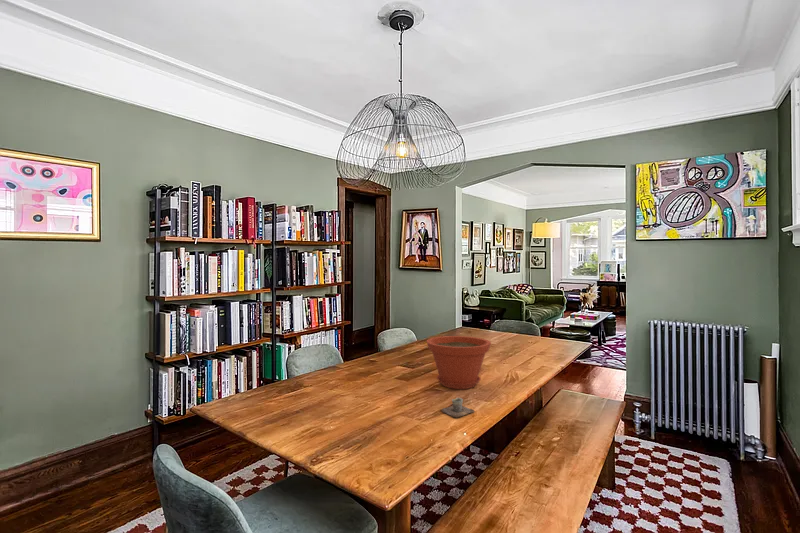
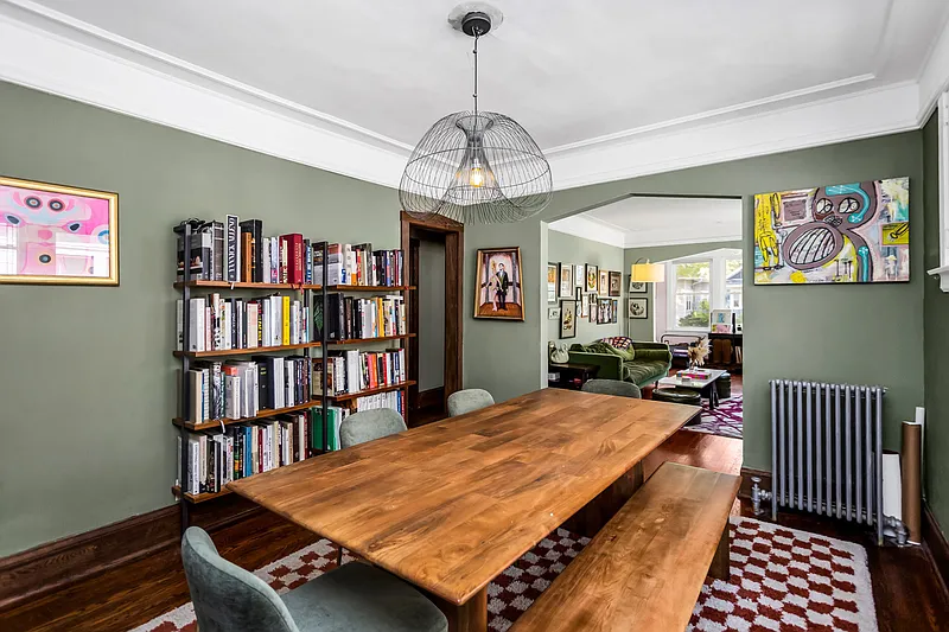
- cup [440,397,476,419]
- plant pot [426,335,492,390]
